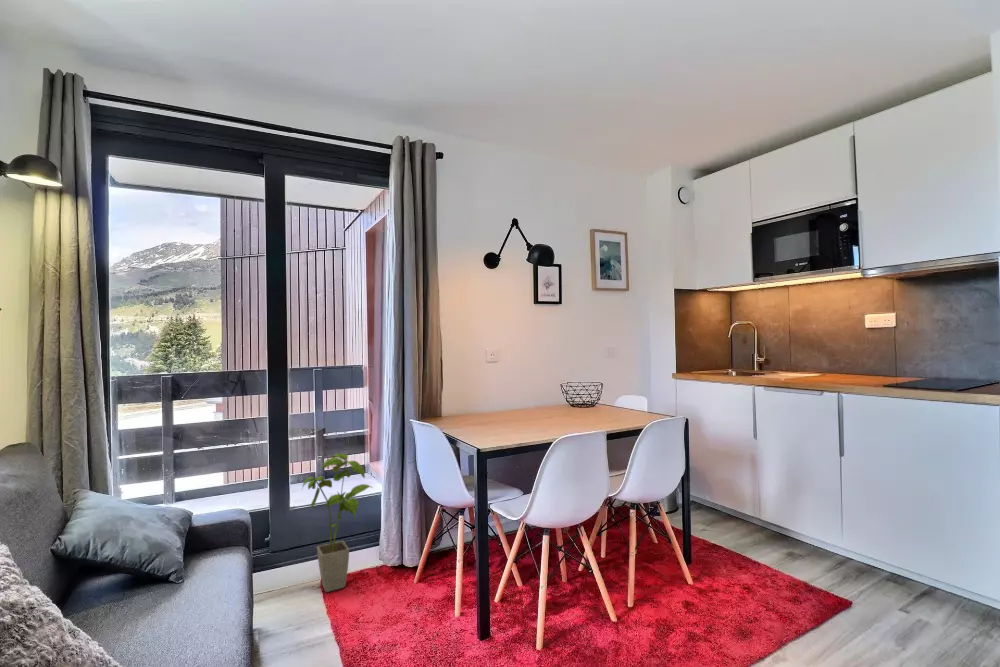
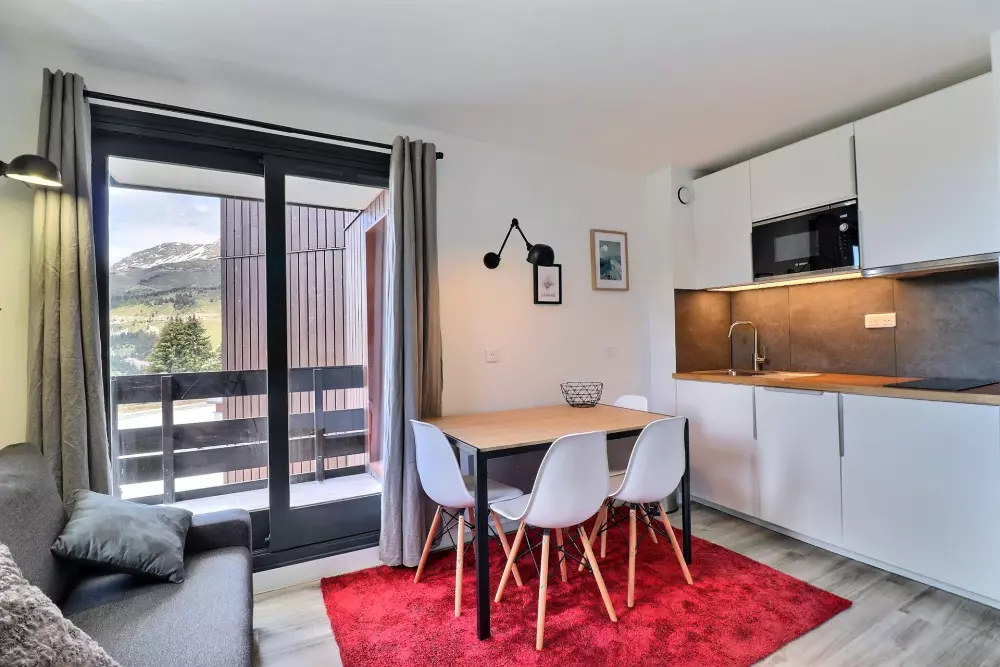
- house plant [301,452,374,593]
